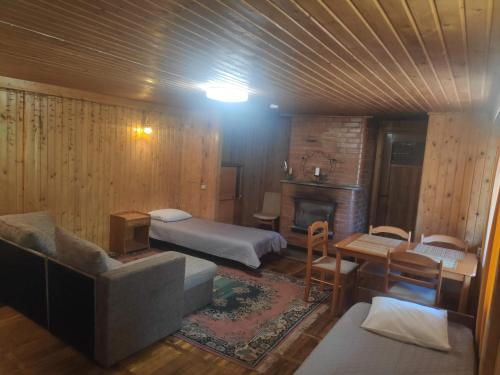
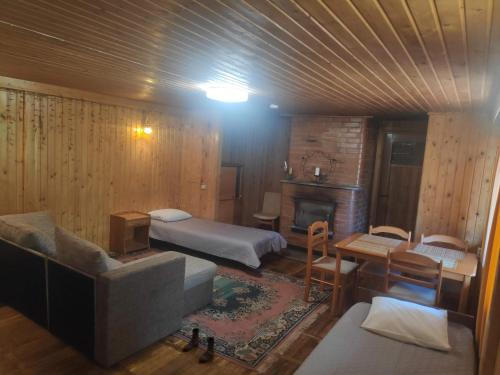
+ boots [182,327,216,362]
